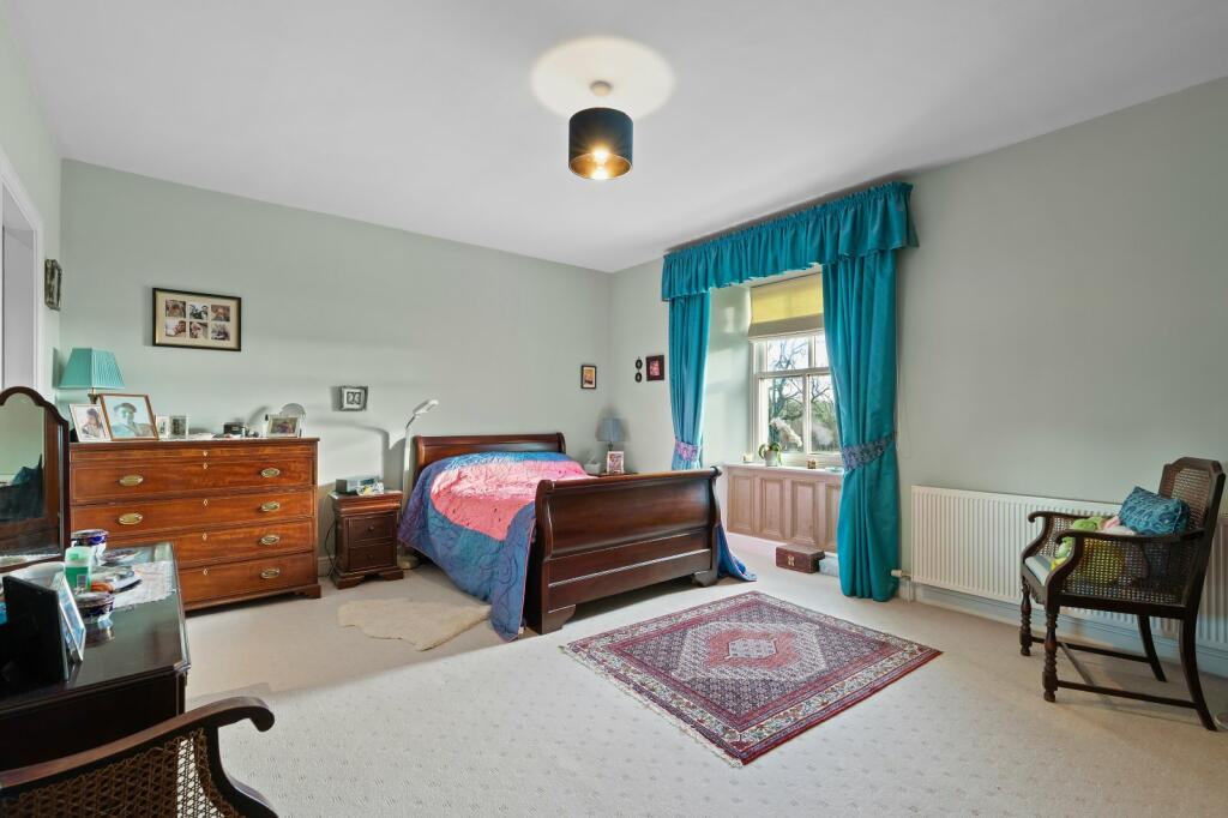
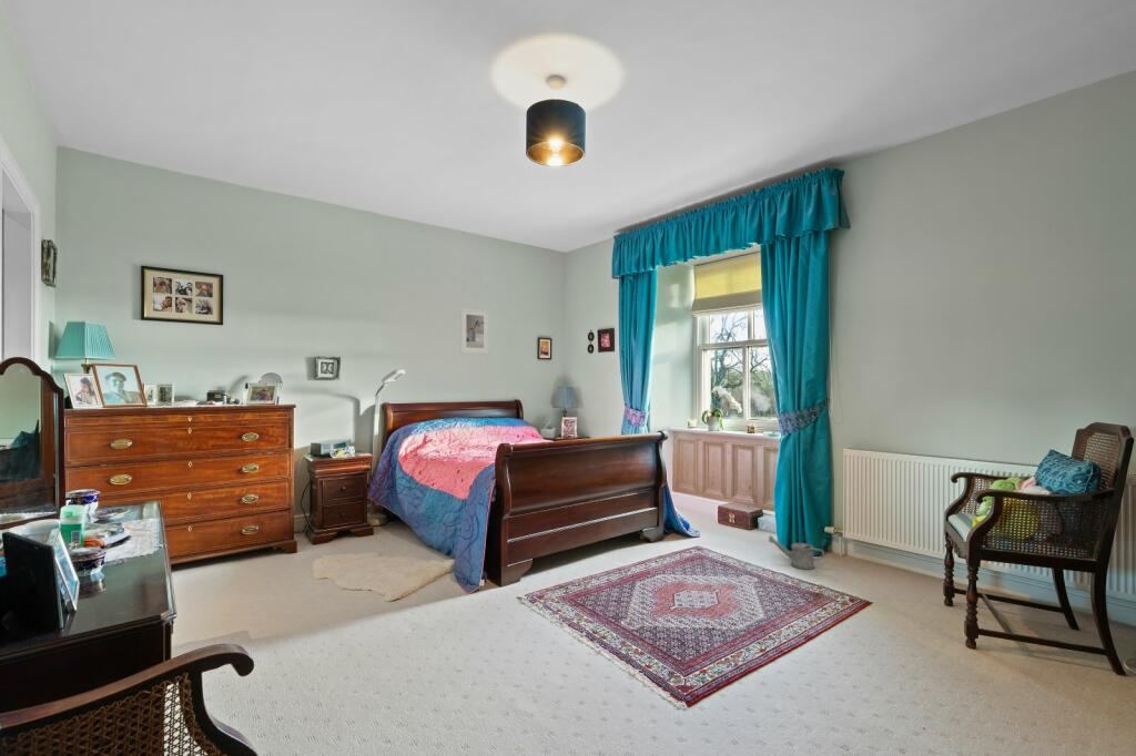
+ watering can [768,534,825,571]
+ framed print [459,307,490,355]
